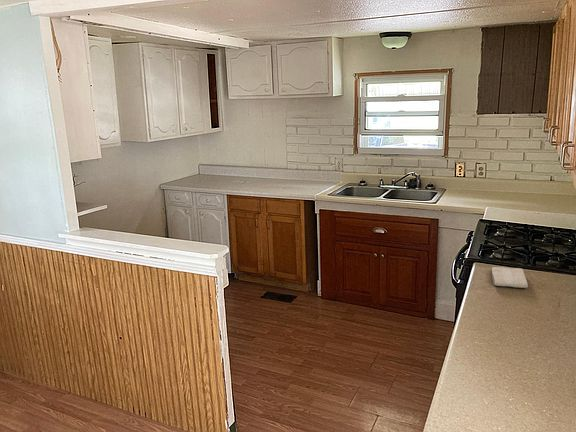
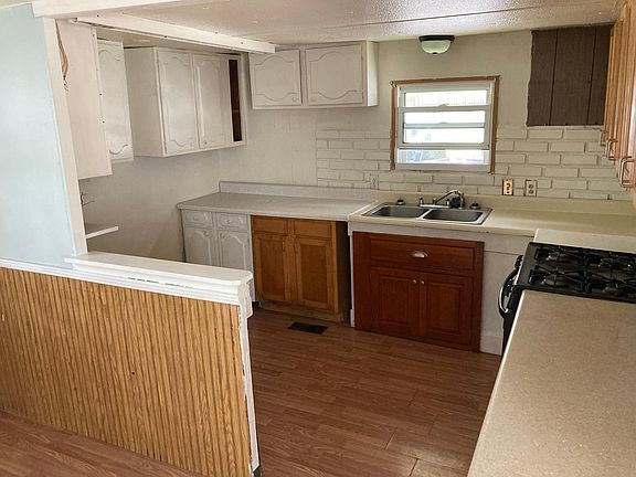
- washcloth [491,266,529,289]
